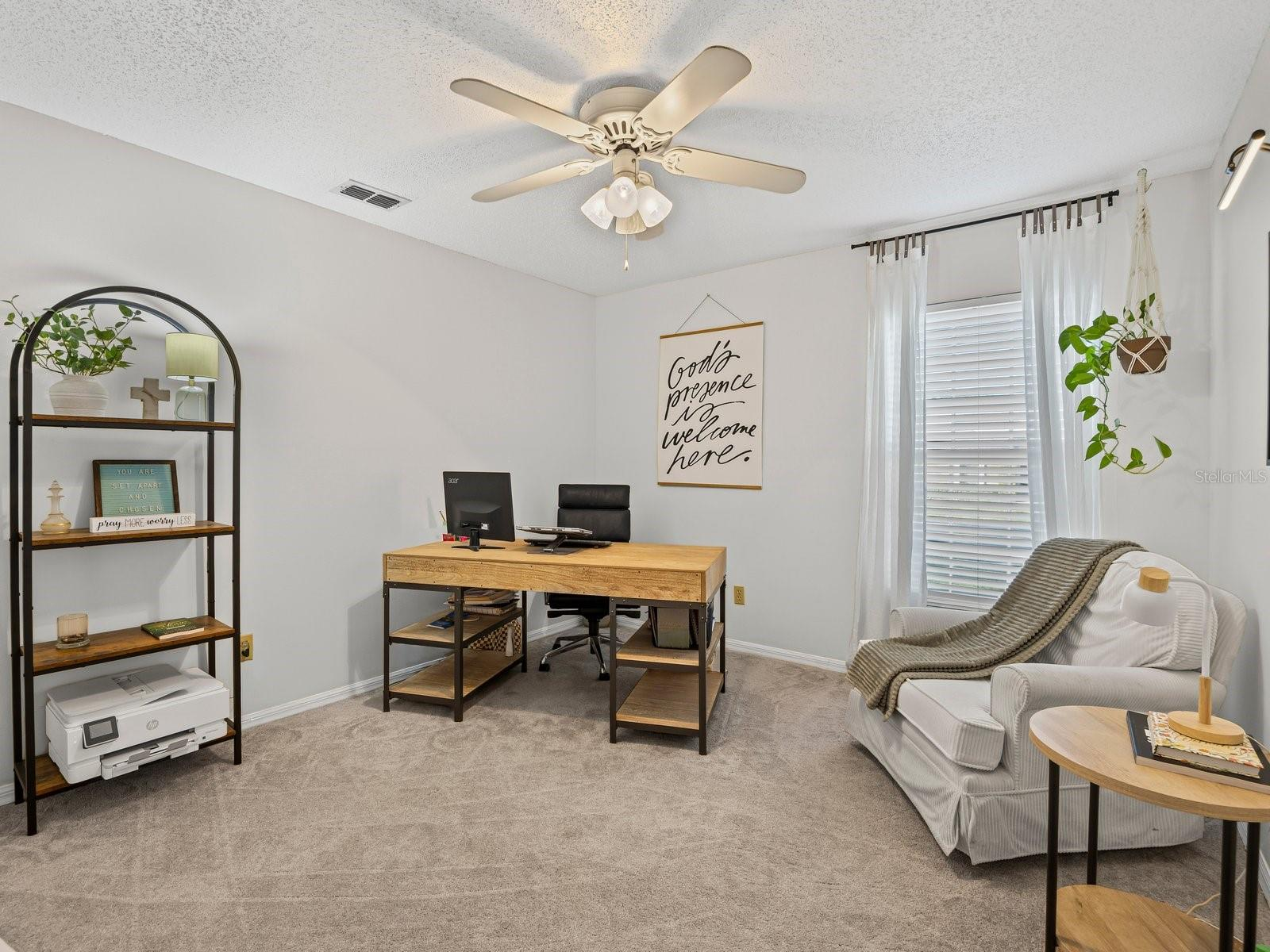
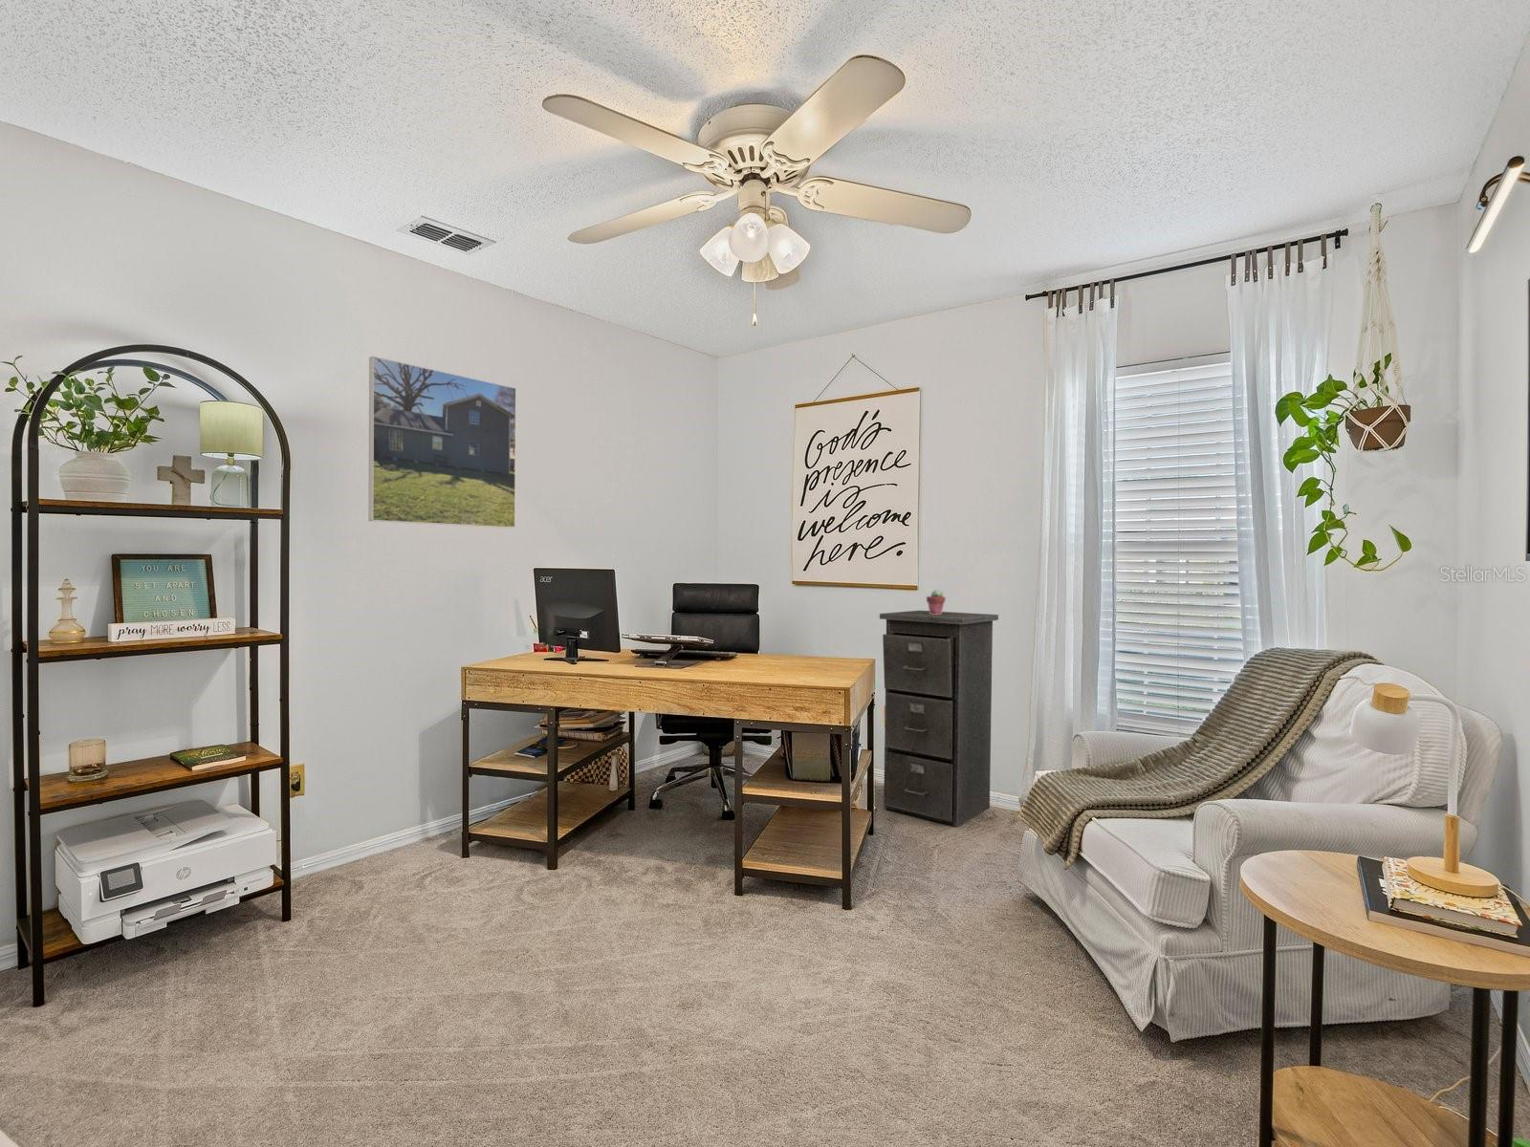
+ potted succulent [925,589,947,614]
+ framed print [369,355,517,530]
+ filing cabinet [878,610,999,828]
